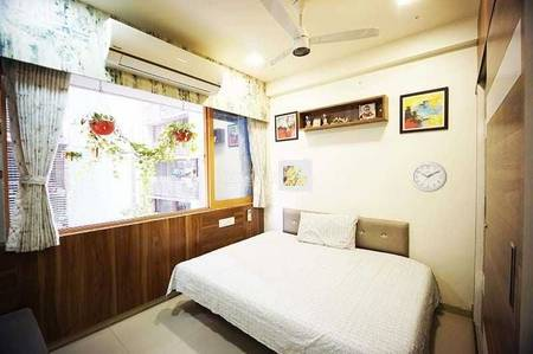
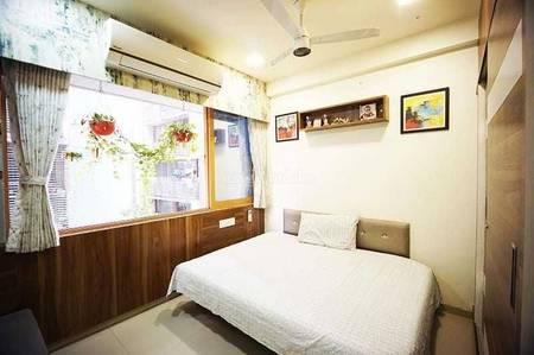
- wall clock [410,161,448,193]
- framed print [277,157,314,194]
